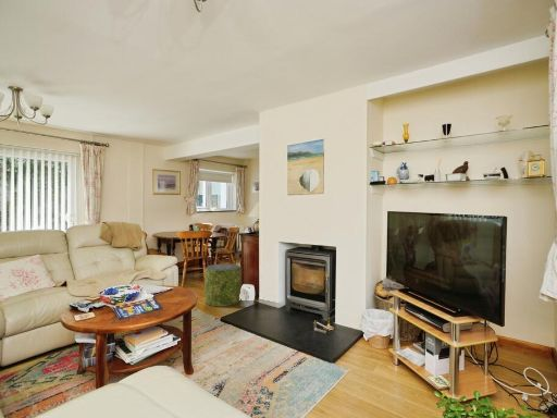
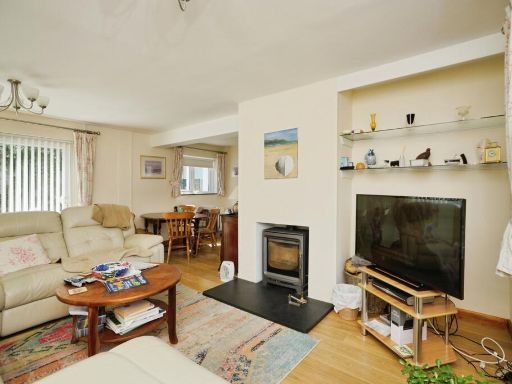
- pouf [205,262,243,308]
